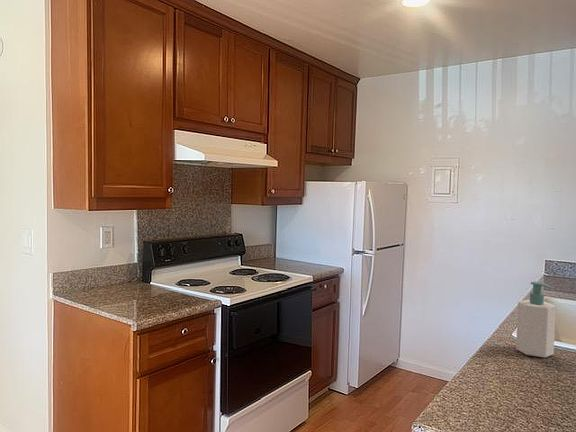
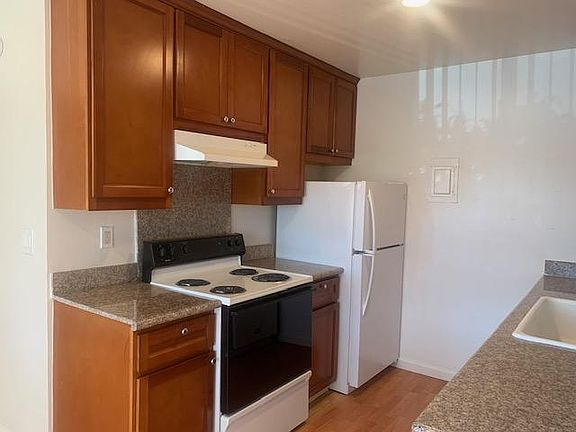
- soap bottle [515,281,557,358]
